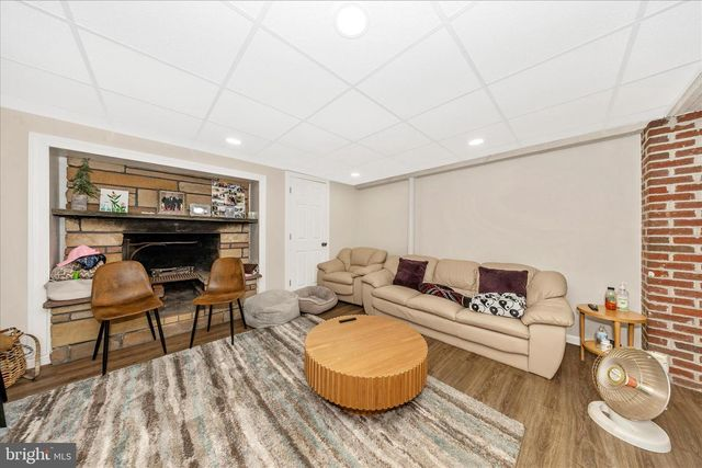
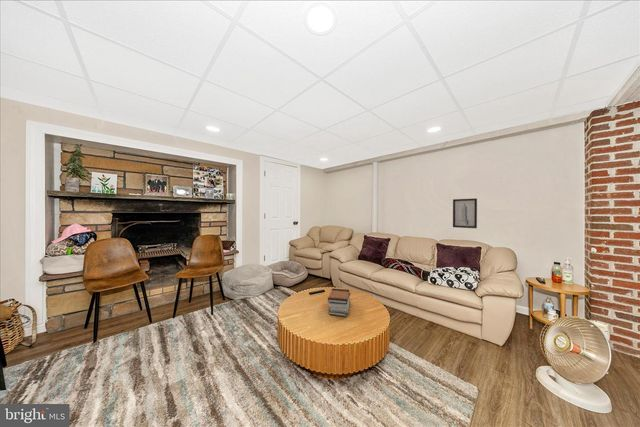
+ wall art [452,197,478,229]
+ book stack [327,288,351,317]
